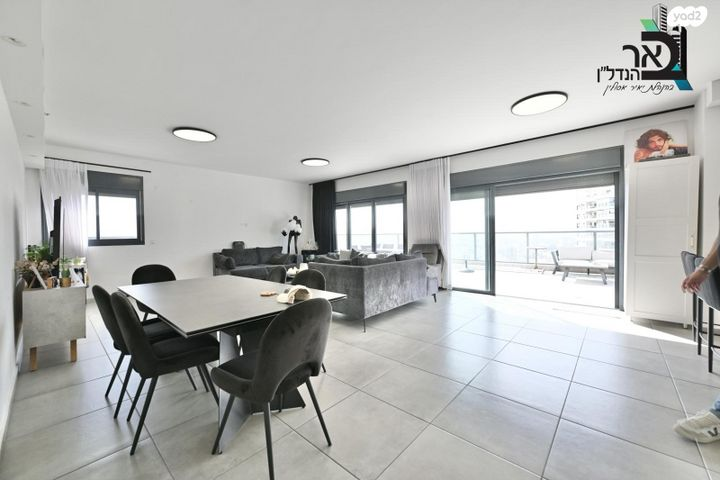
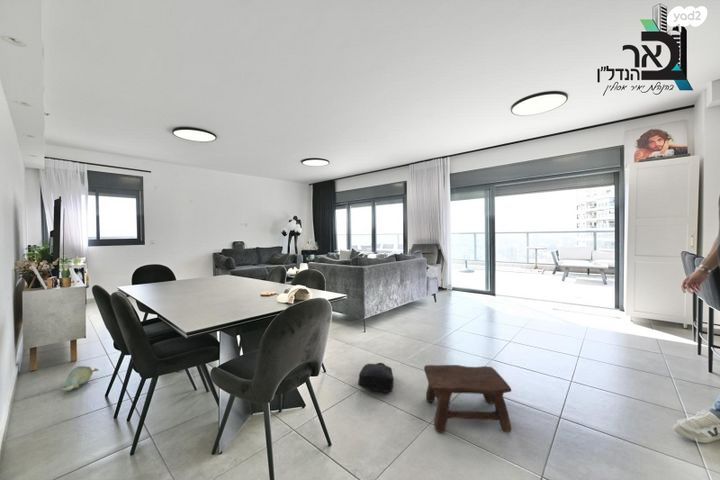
+ stool [423,364,512,433]
+ backpack [357,362,395,393]
+ plush toy [60,365,100,392]
